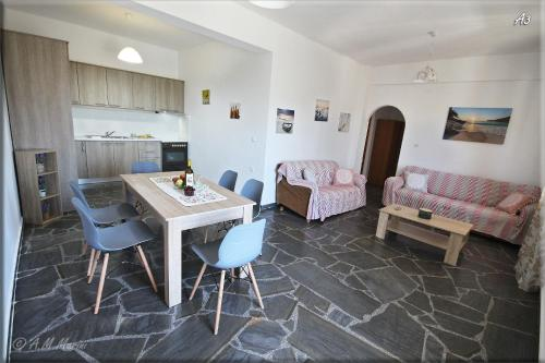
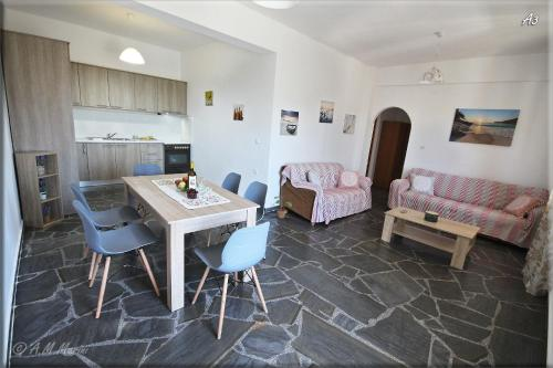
+ potted plant [271,196,293,219]
